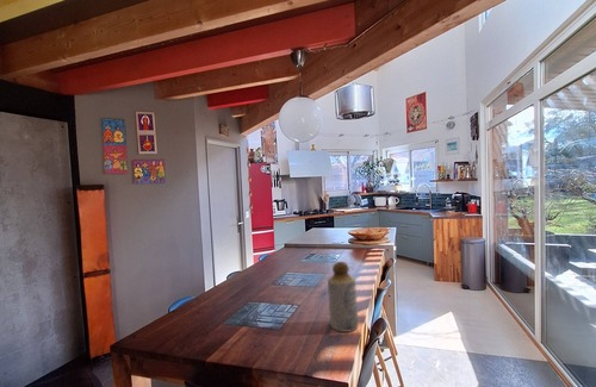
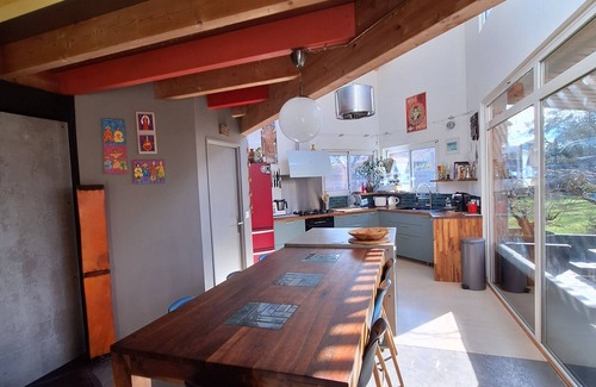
- bottle [327,261,359,333]
